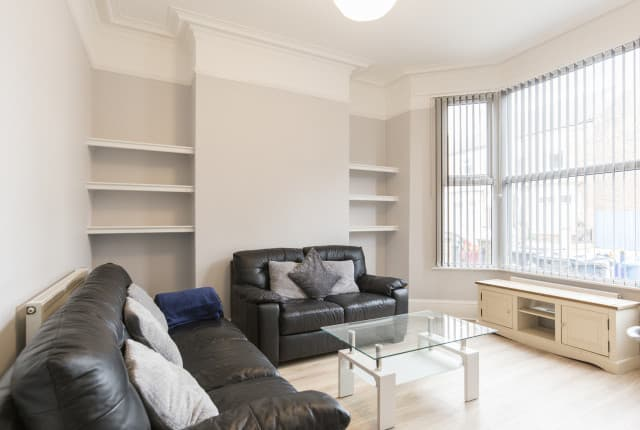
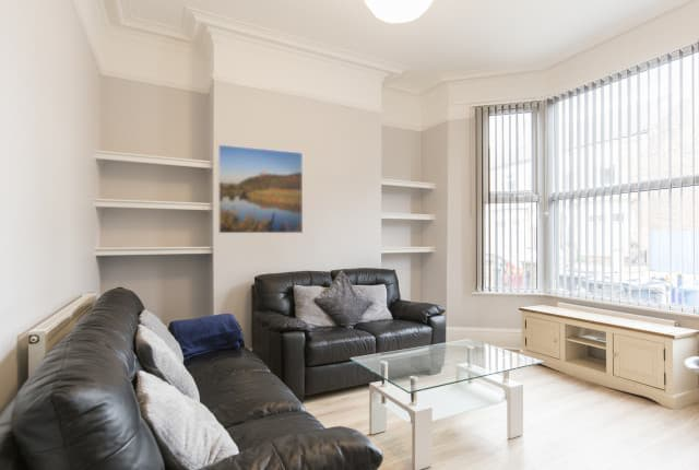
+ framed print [217,143,304,234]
